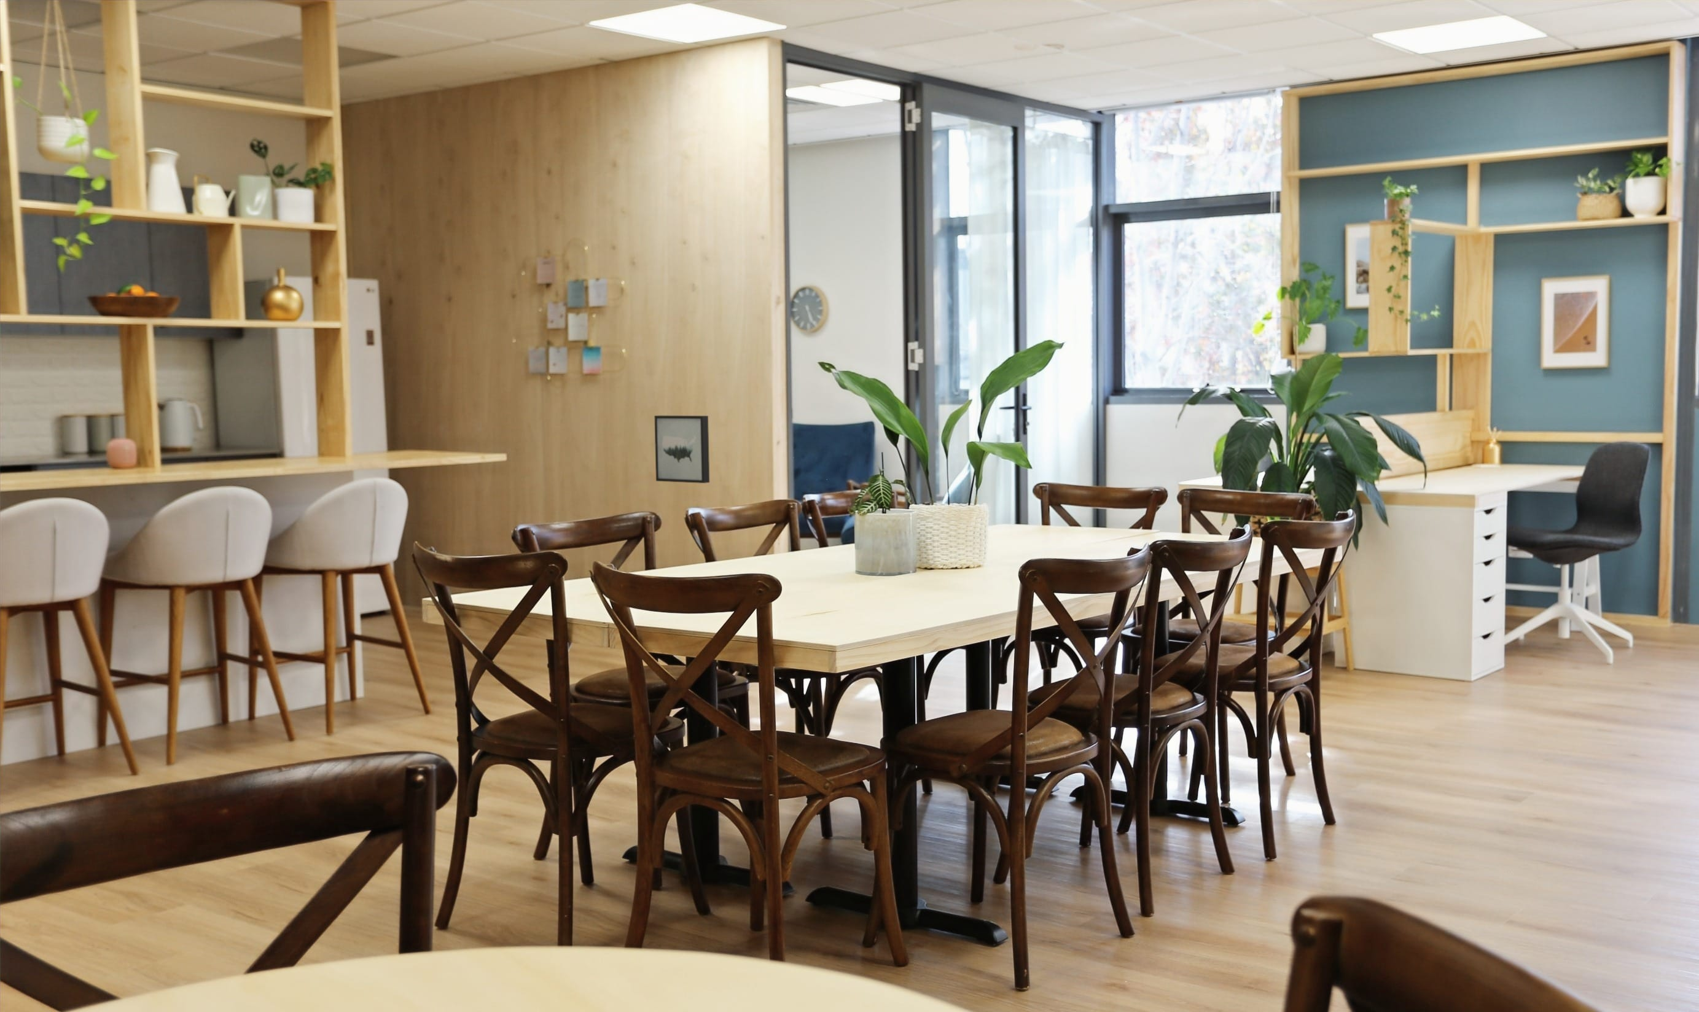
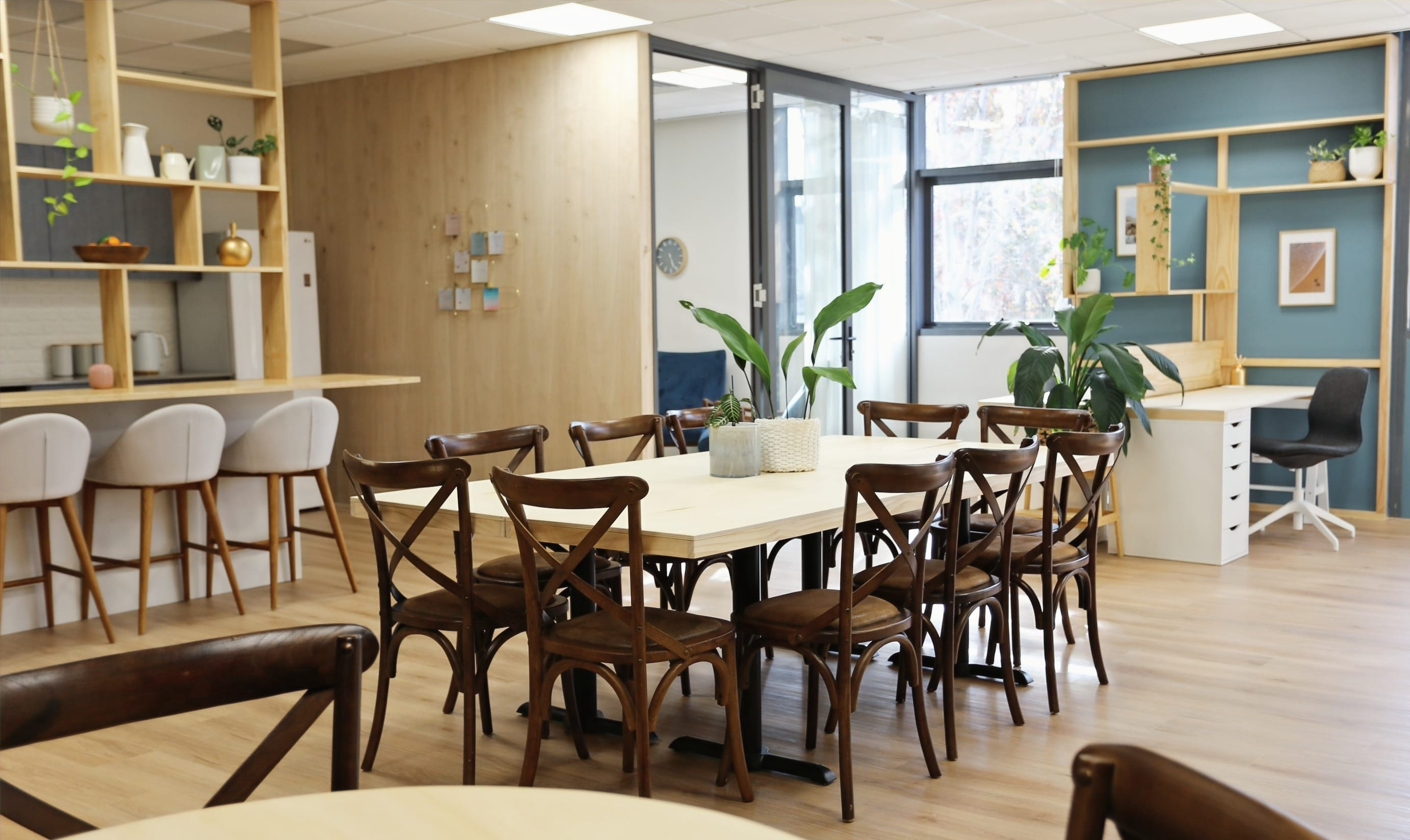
- wall art [653,416,710,484]
